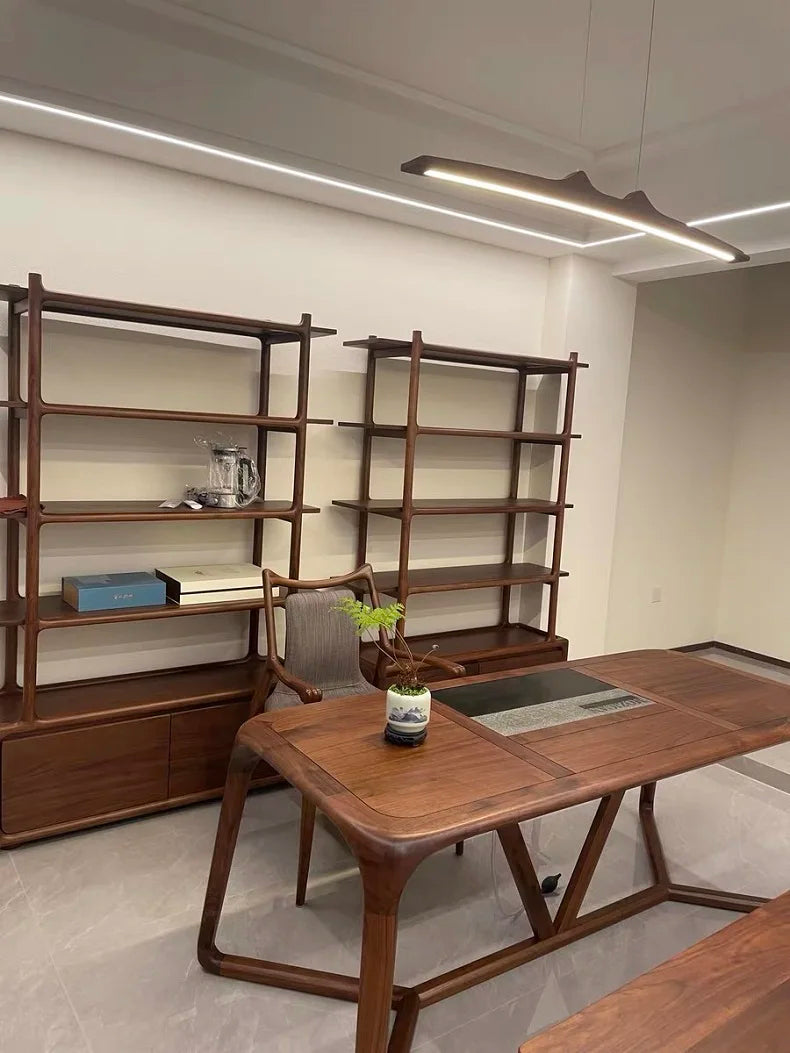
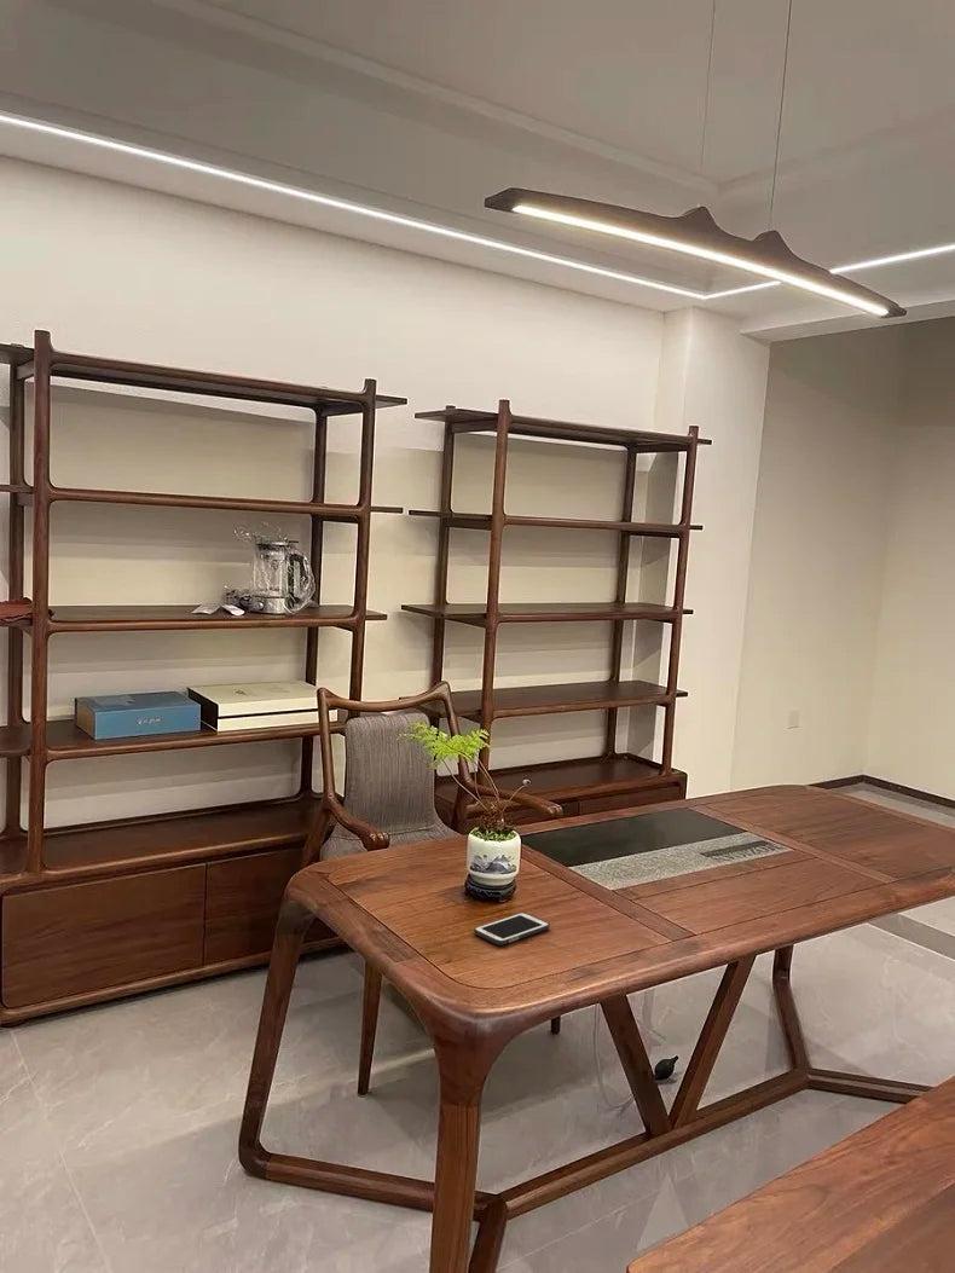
+ cell phone [473,912,551,947]
